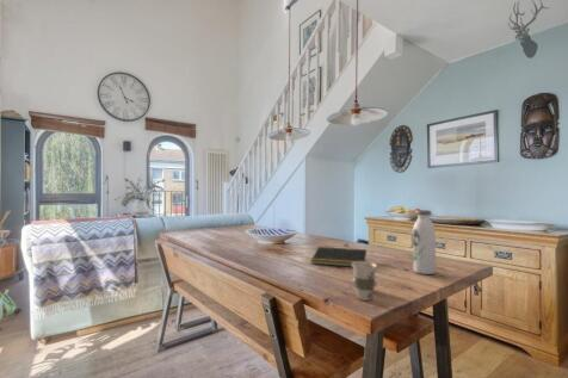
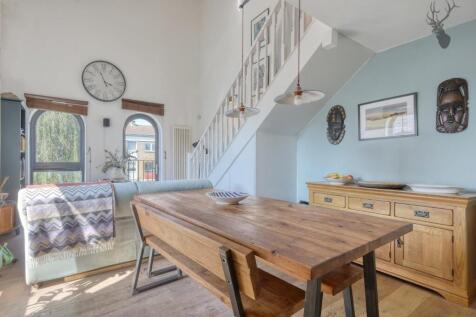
- cup [352,260,378,302]
- notepad [310,246,368,268]
- water bottle [412,209,437,275]
